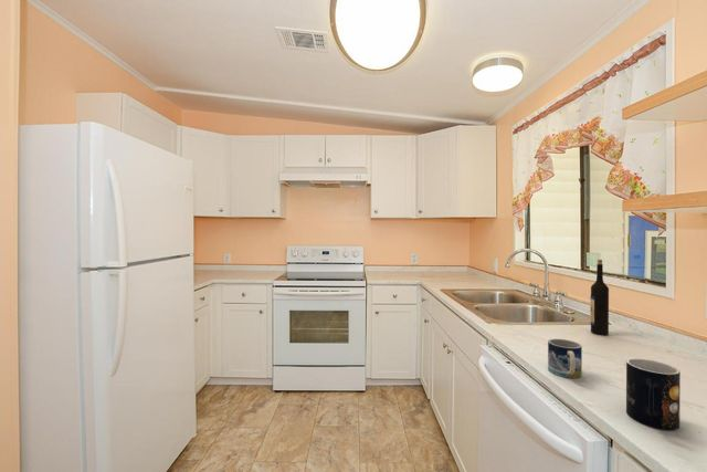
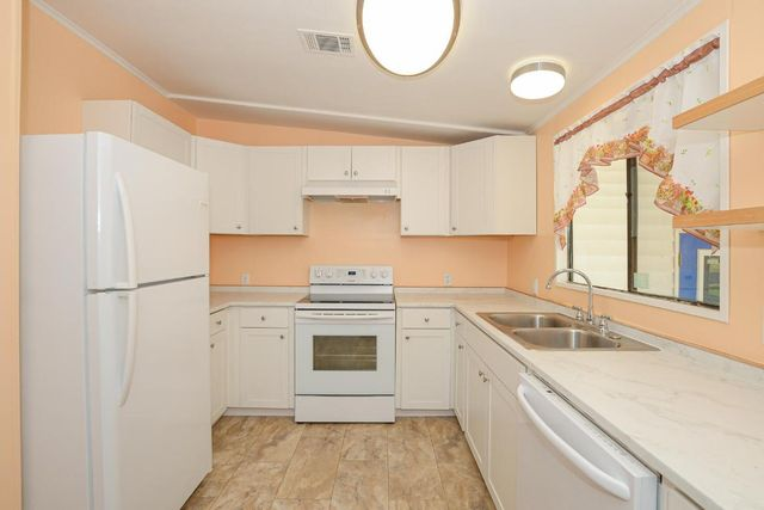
- mug [547,338,583,379]
- wine bottle [590,259,610,336]
- mug [625,357,682,431]
